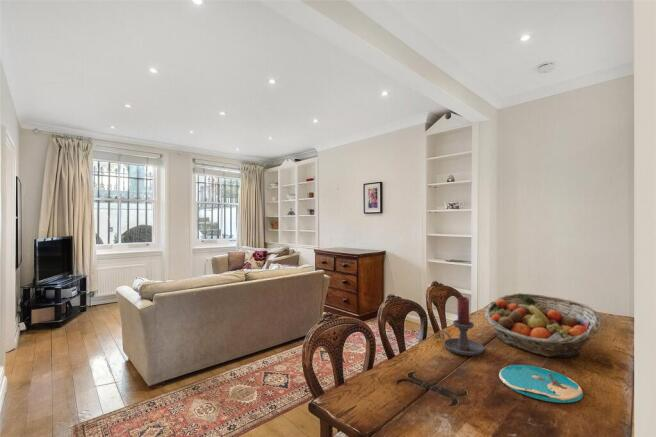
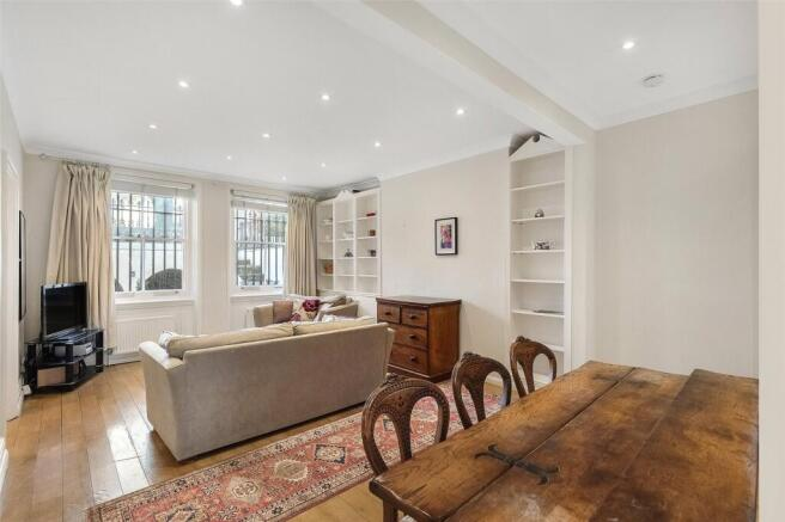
- plate [498,364,584,404]
- candle holder [437,296,485,357]
- fruit basket [484,292,602,359]
